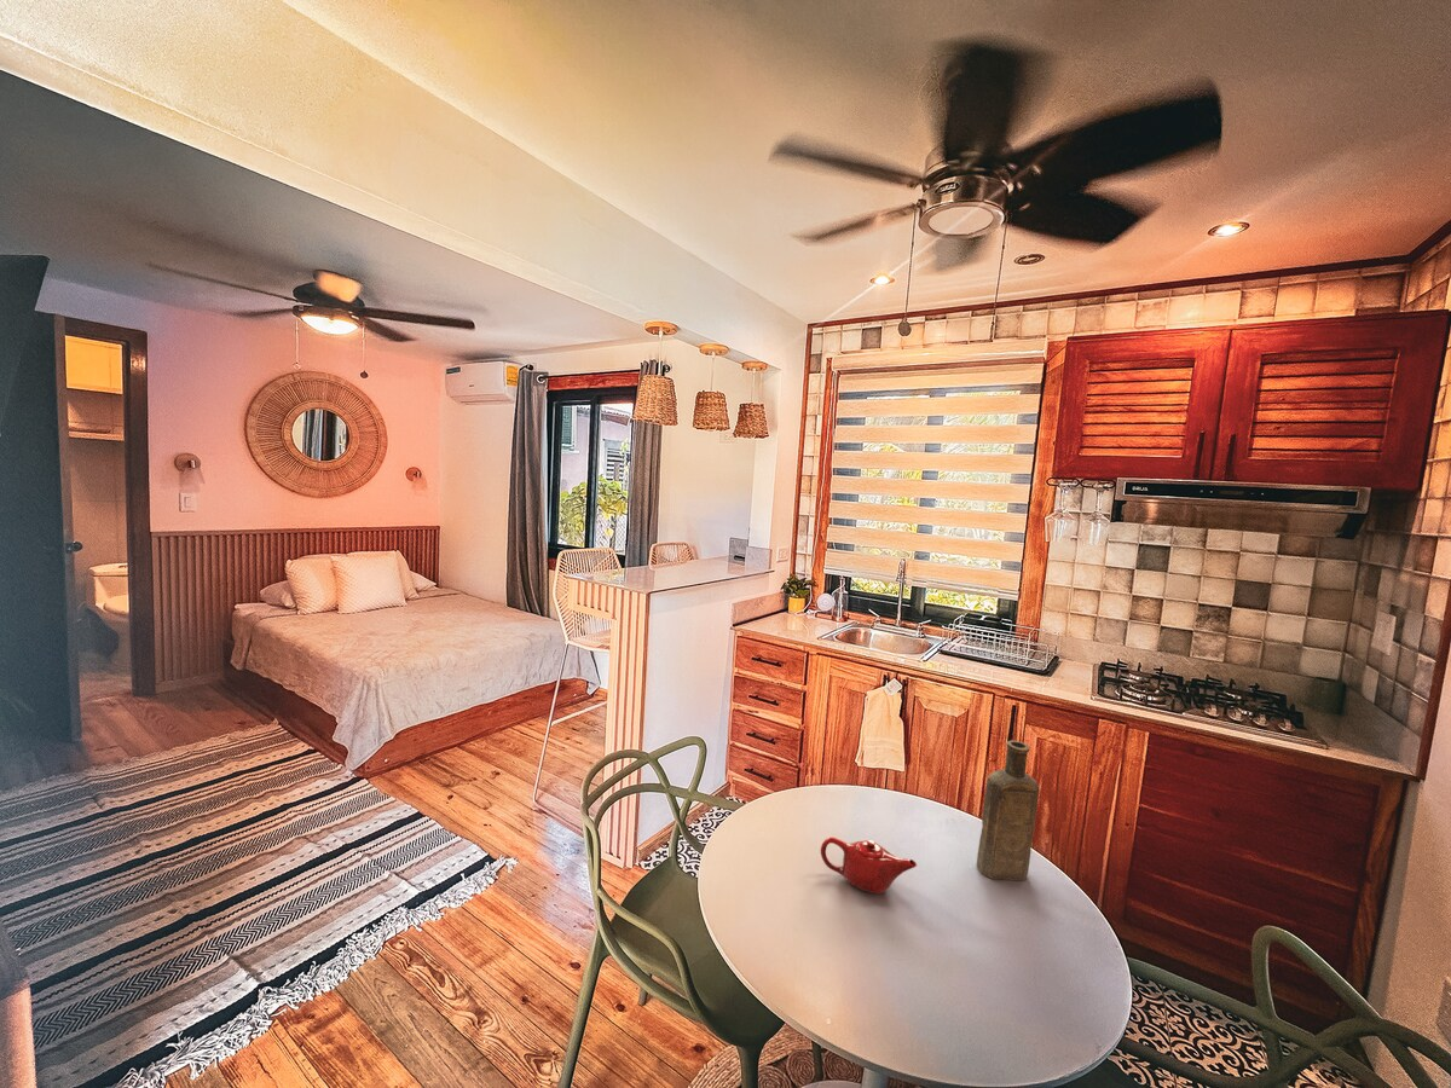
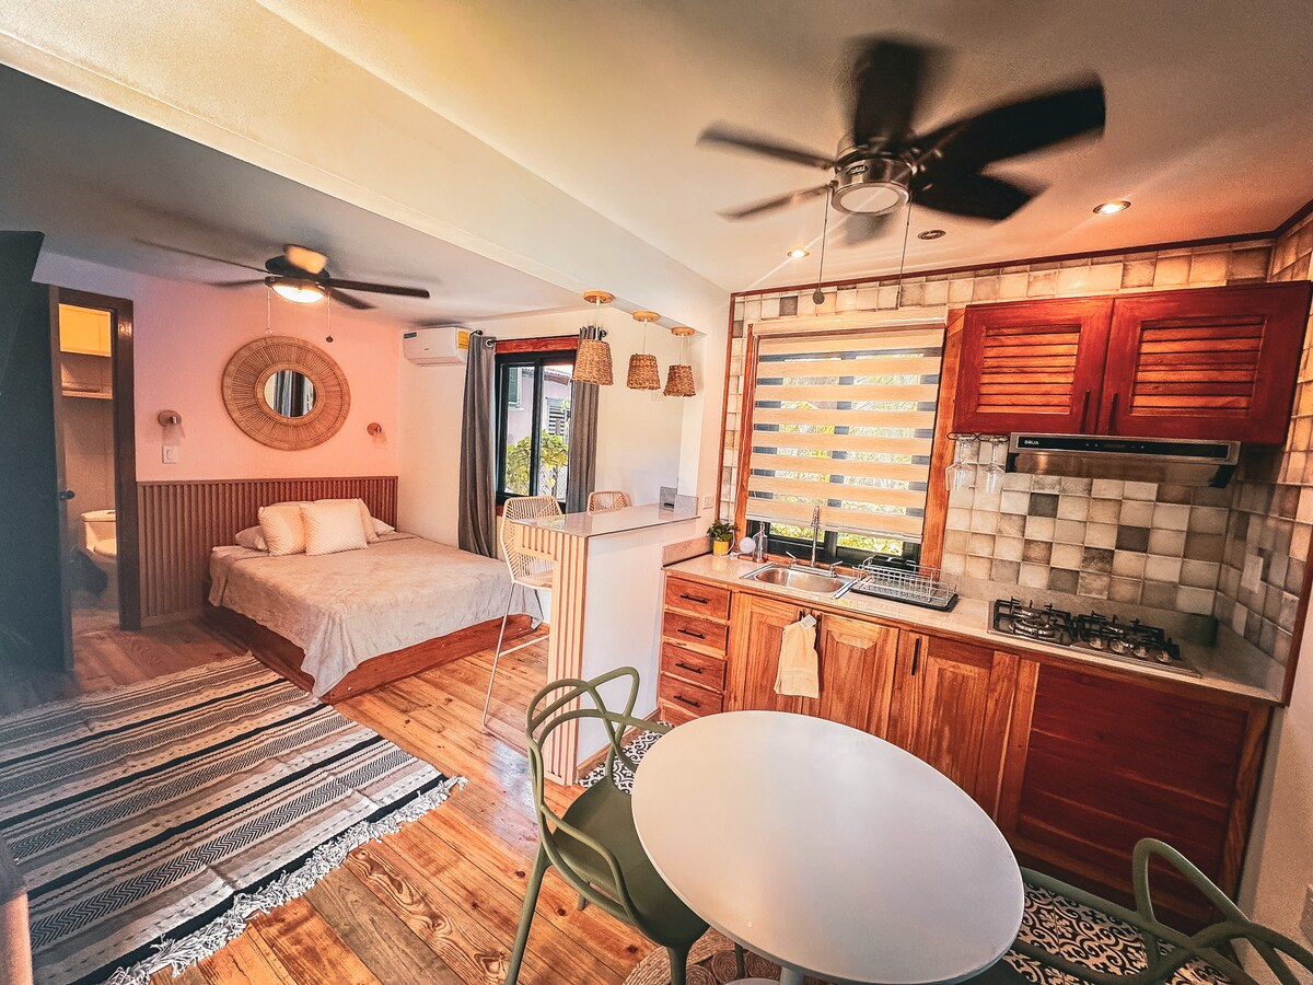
- bottle [976,740,1040,881]
- teapot [820,837,918,895]
